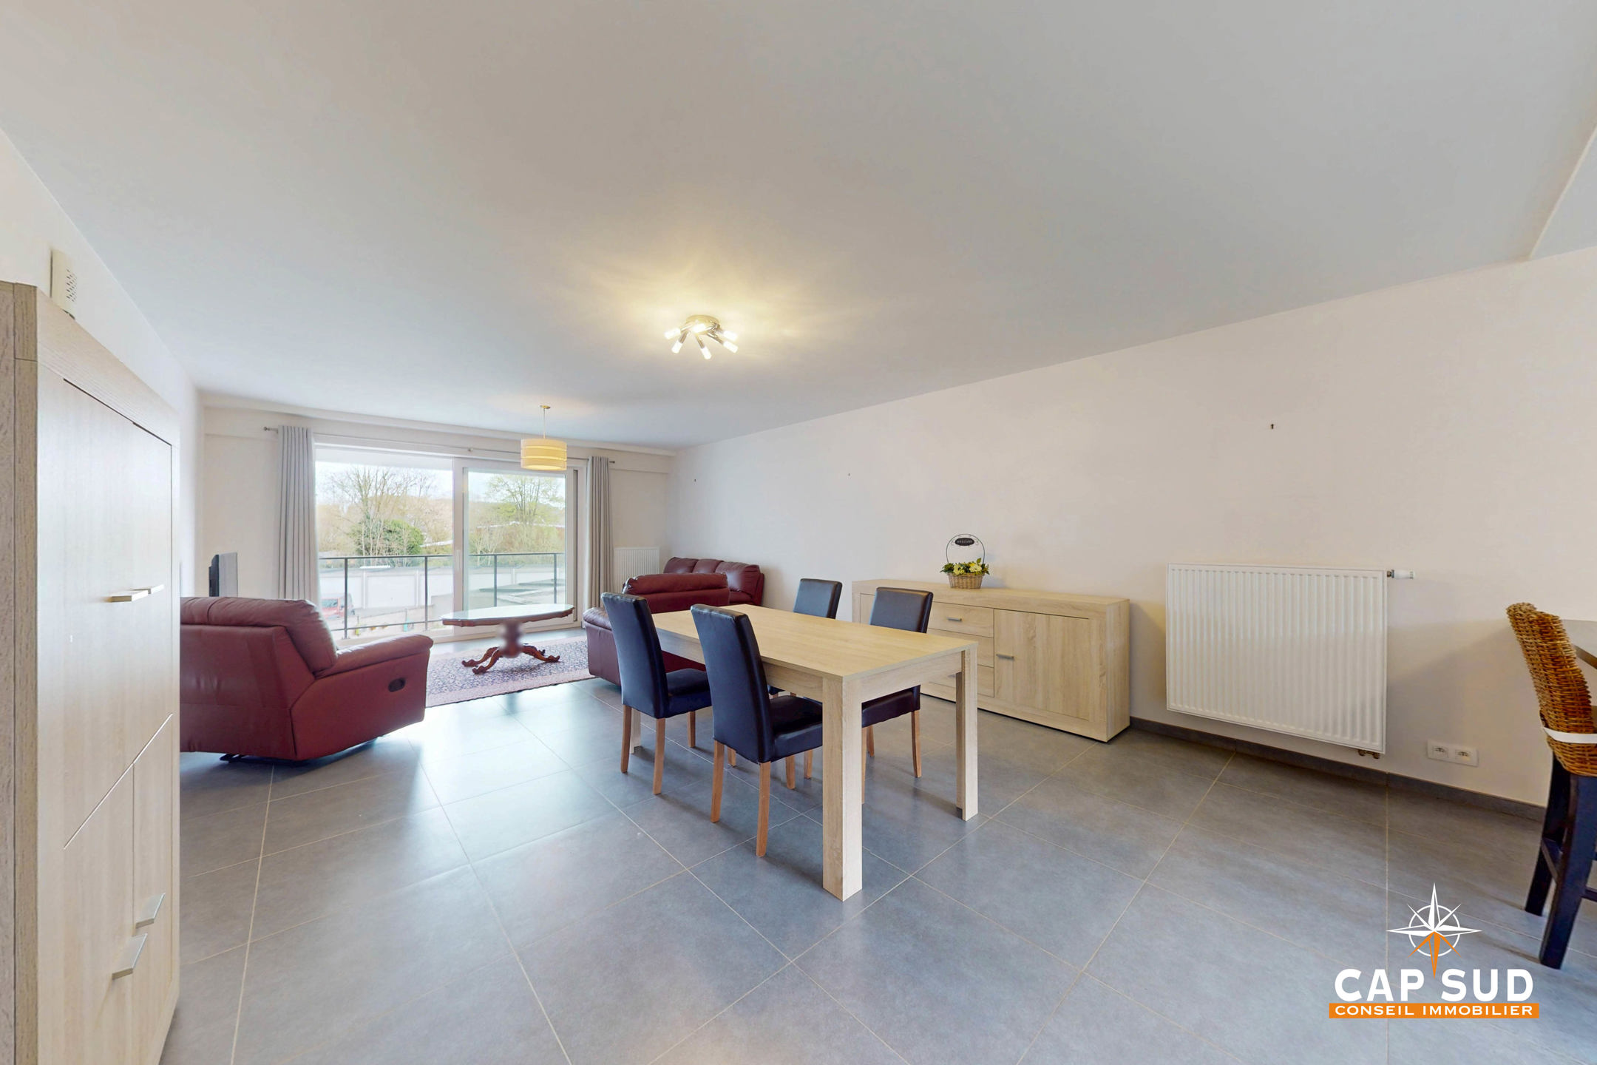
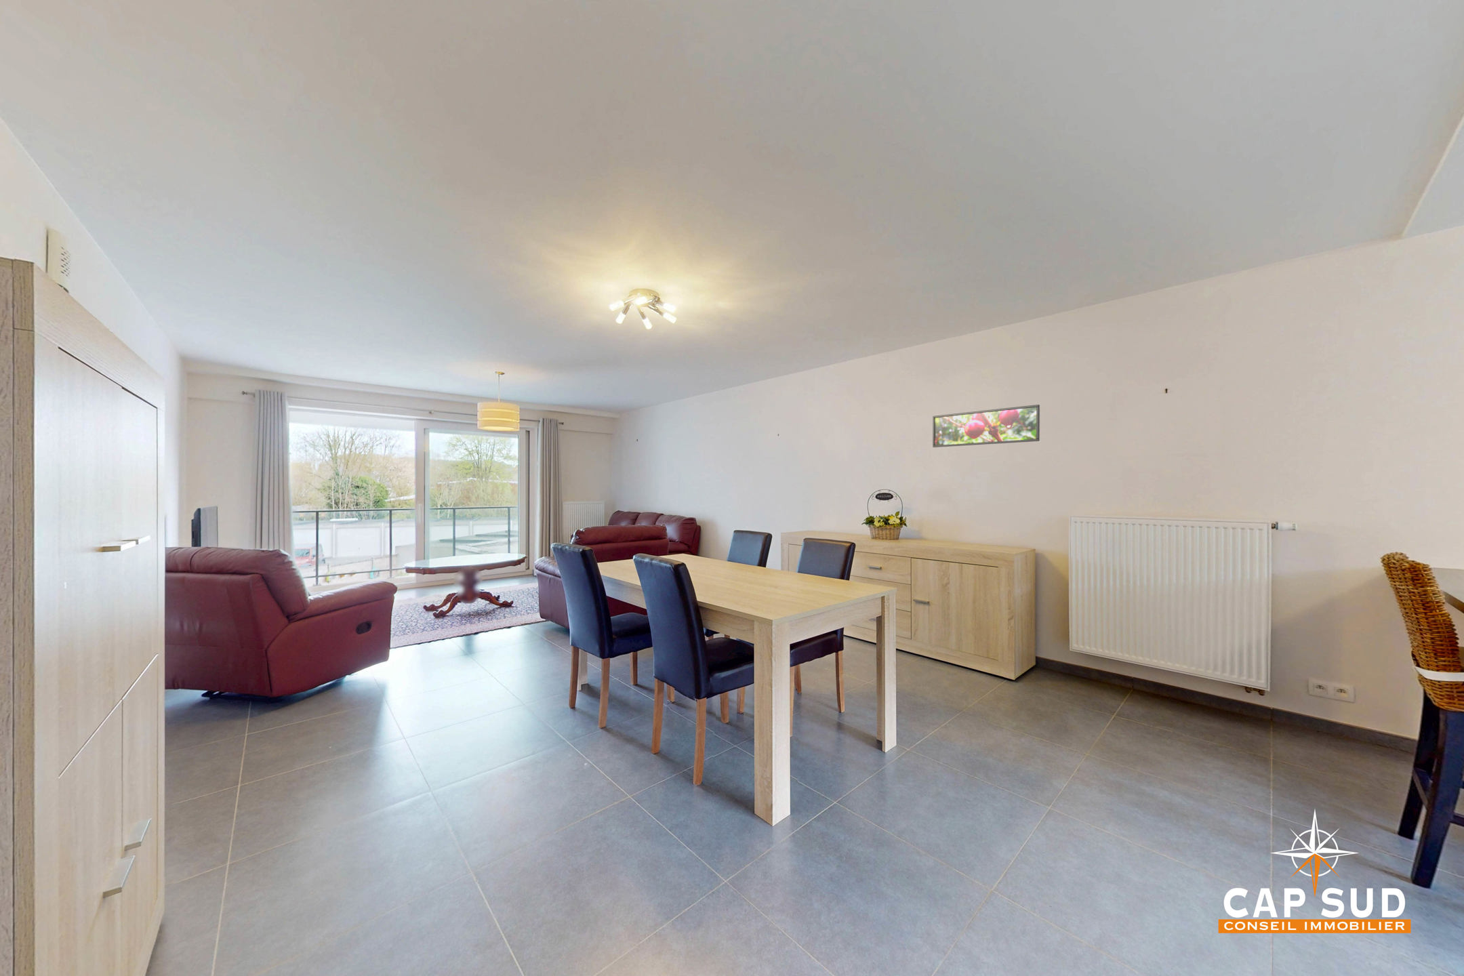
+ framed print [932,404,1040,448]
